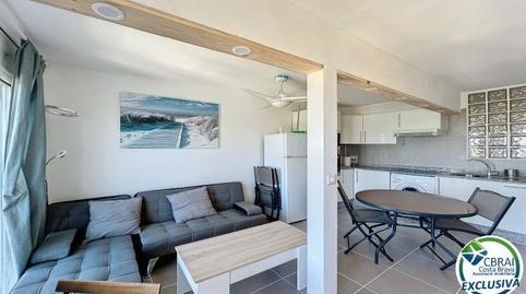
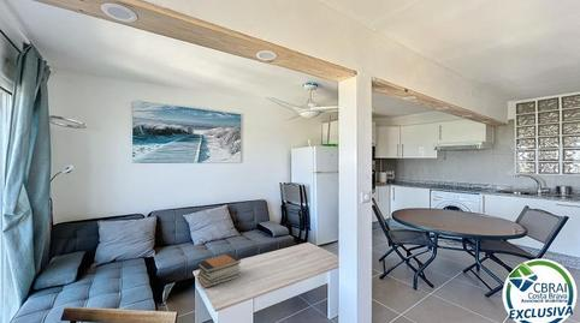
+ book stack [196,252,242,289]
